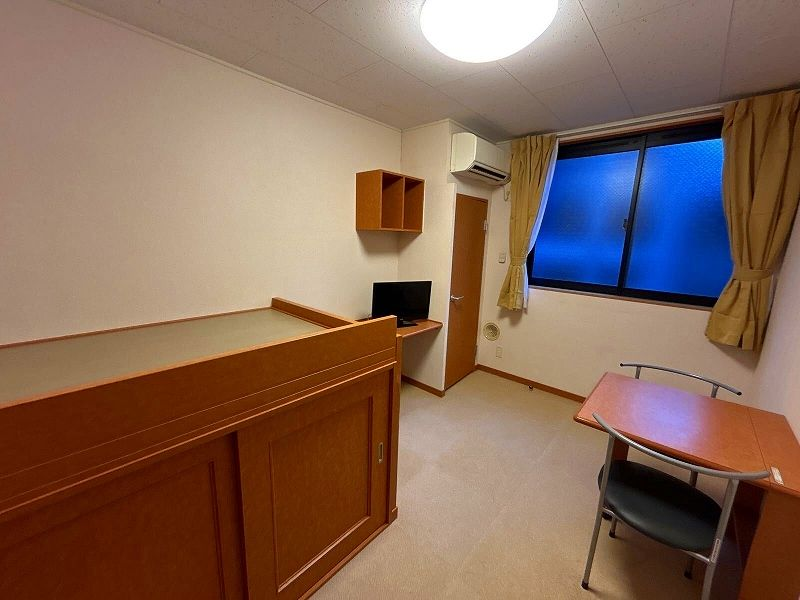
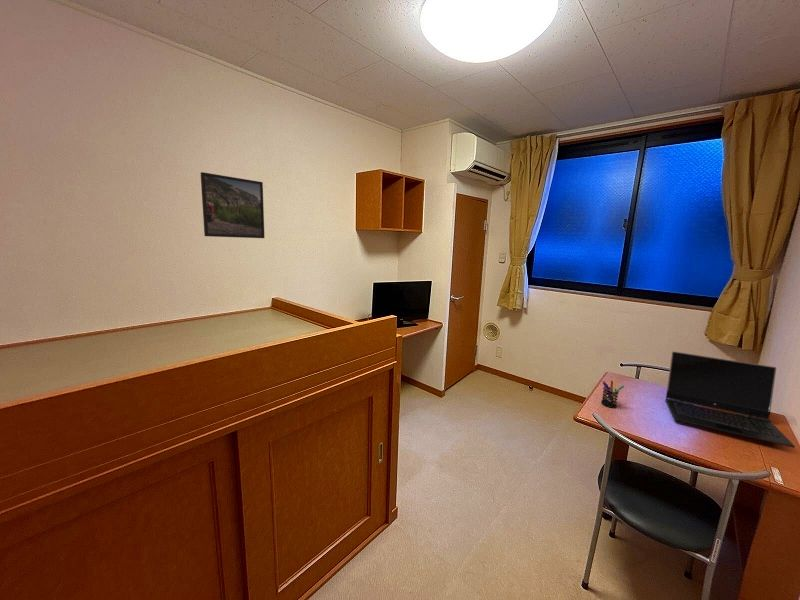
+ pen holder [600,378,625,408]
+ laptop computer [664,350,796,449]
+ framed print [200,171,266,239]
